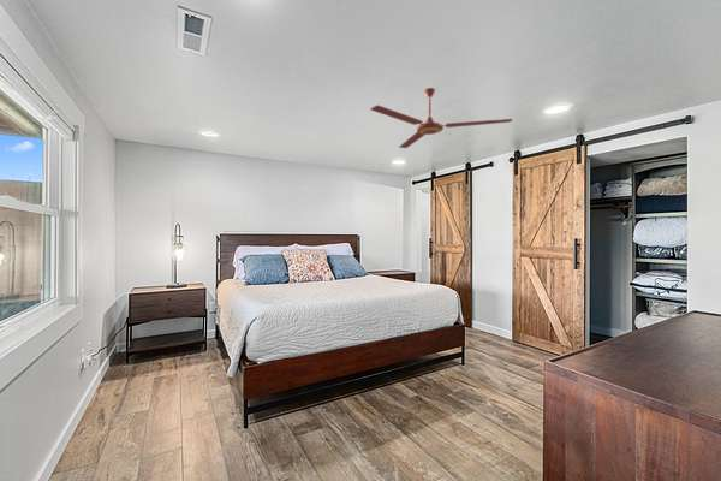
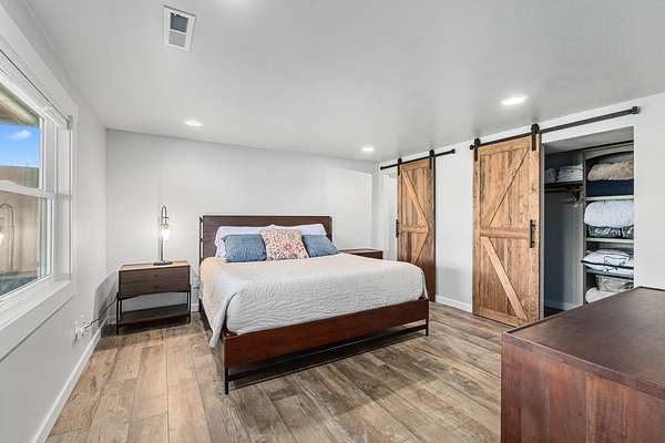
- ceiling fan [369,87,513,149]
